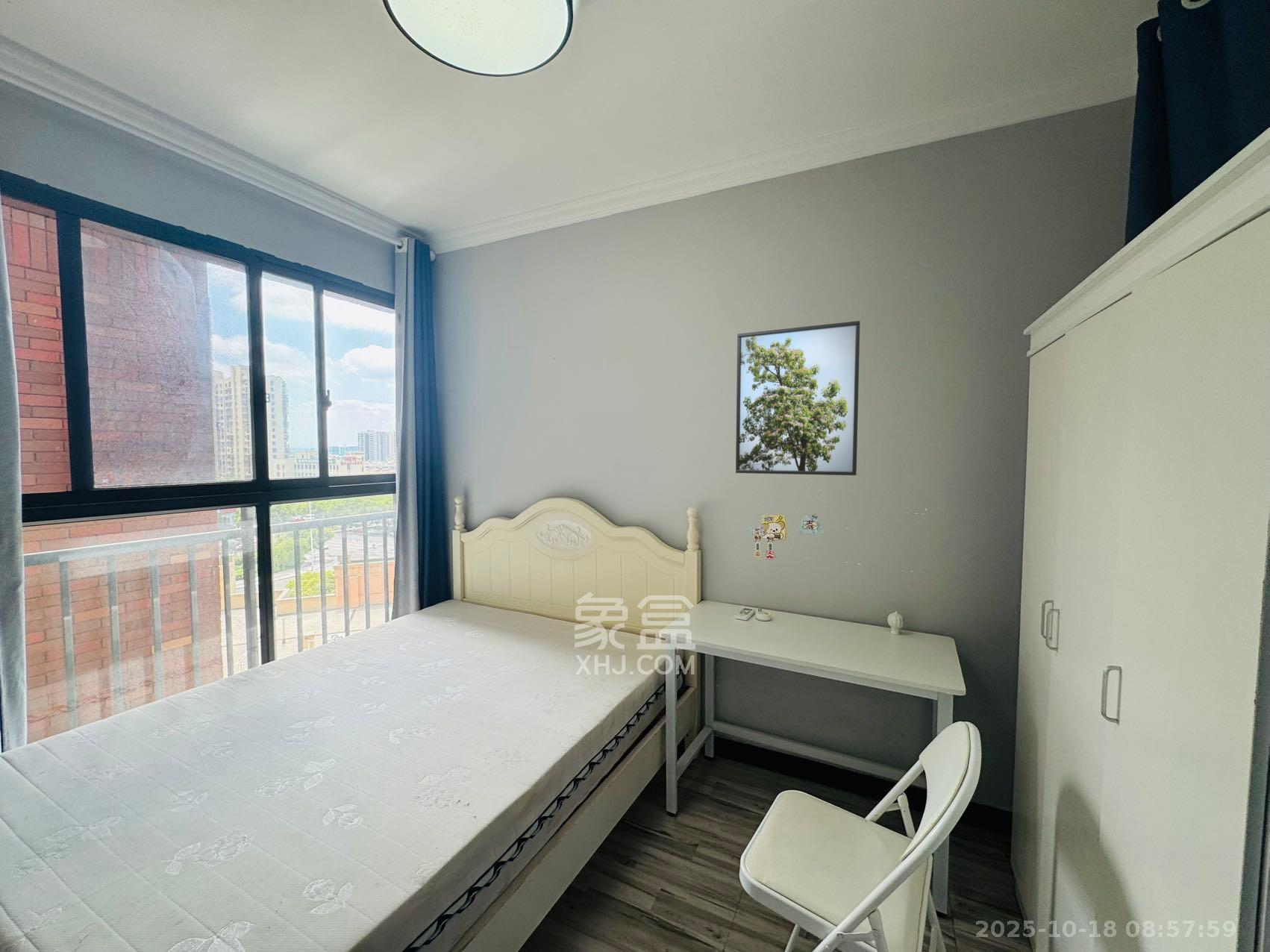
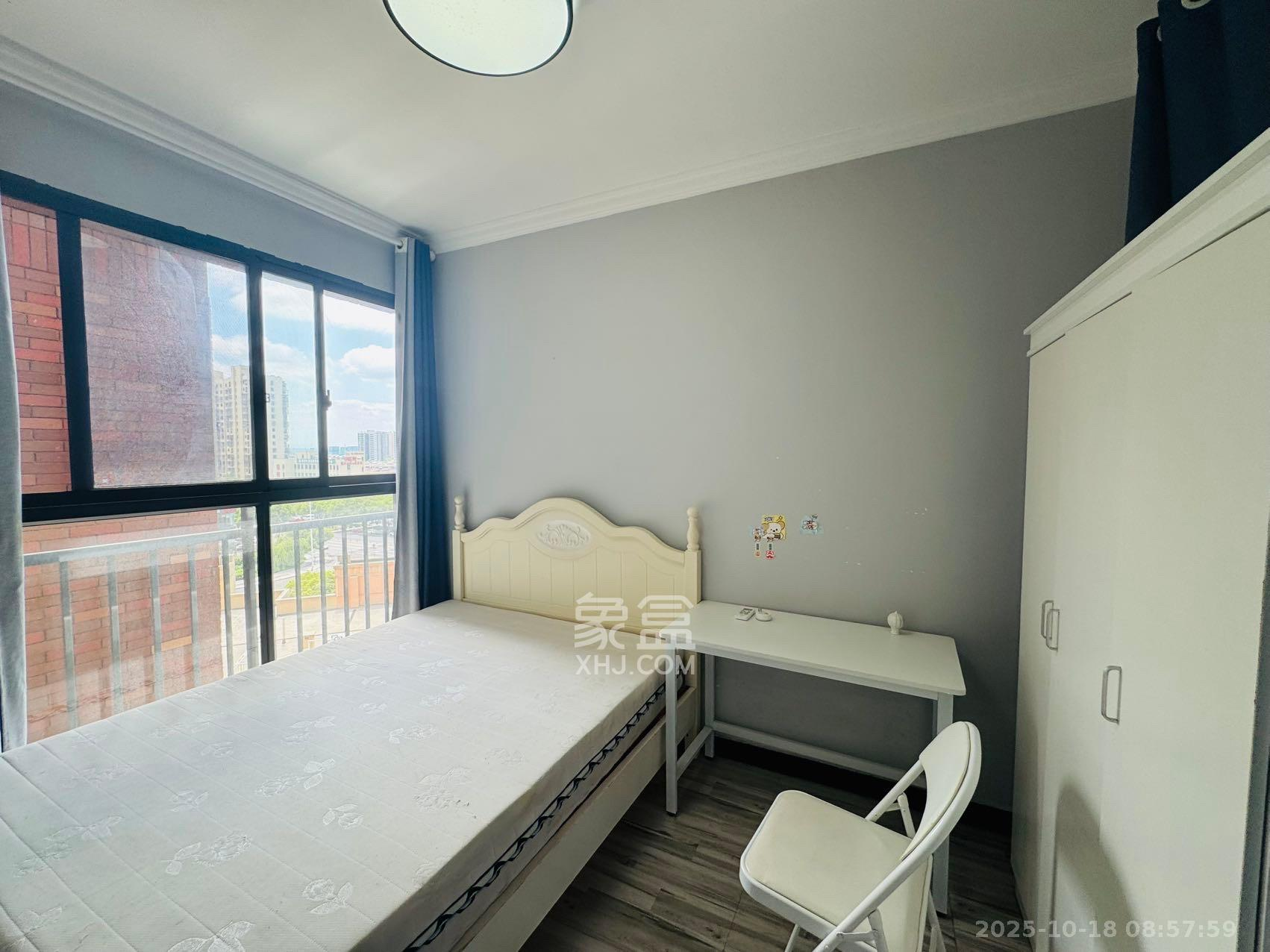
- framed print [735,320,861,476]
